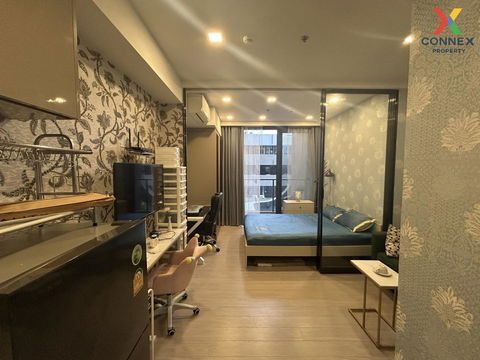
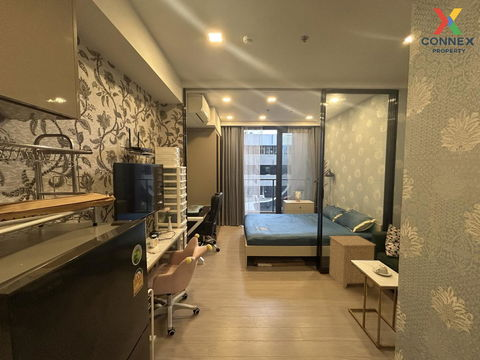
+ side table [328,235,377,289]
